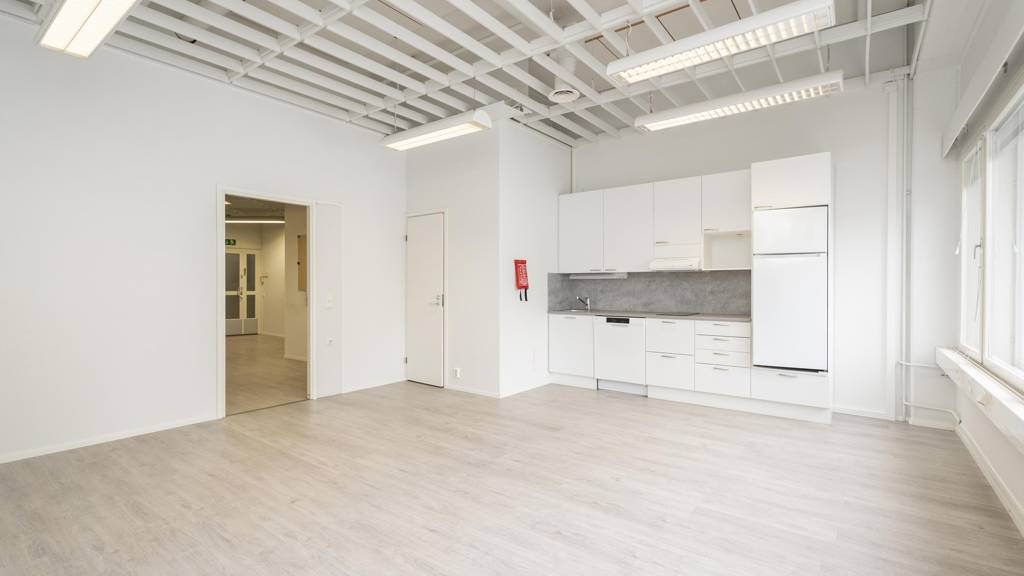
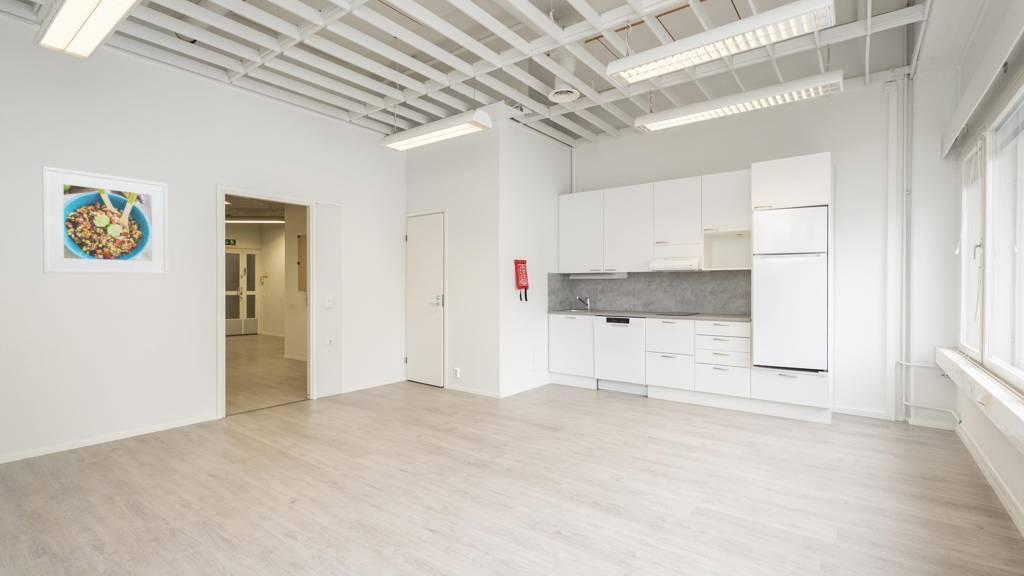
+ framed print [41,165,169,276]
